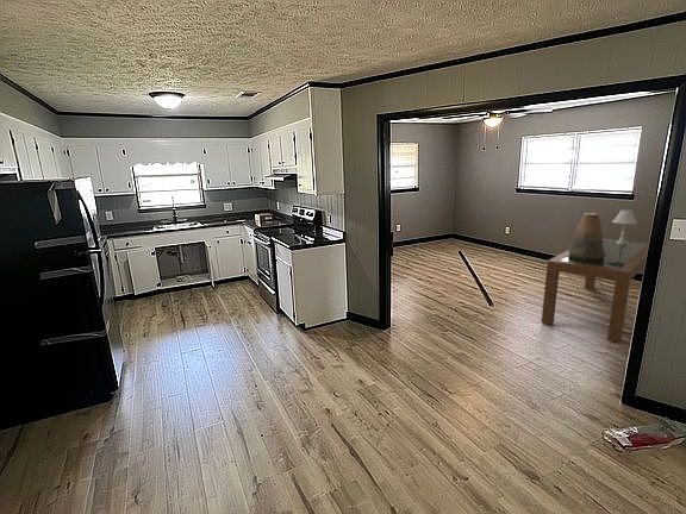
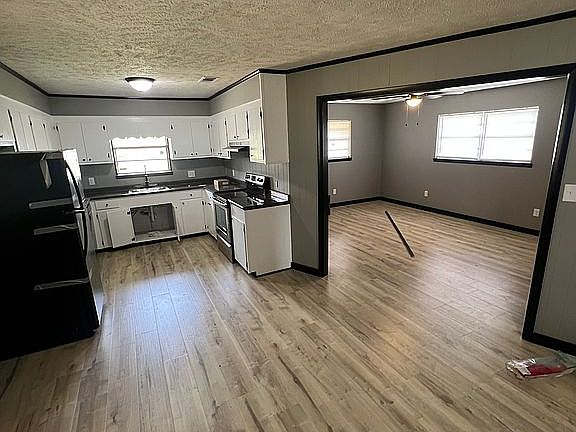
- decorative urn [568,212,605,261]
- dining table [541,238,648,344]
- table lamp [611,208,638,245]
